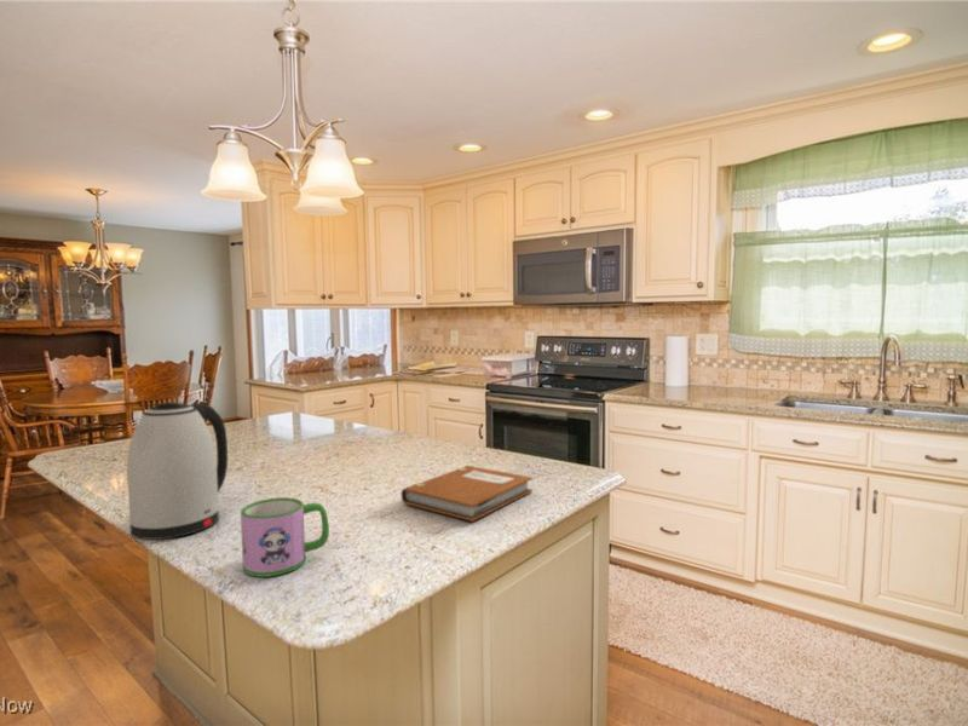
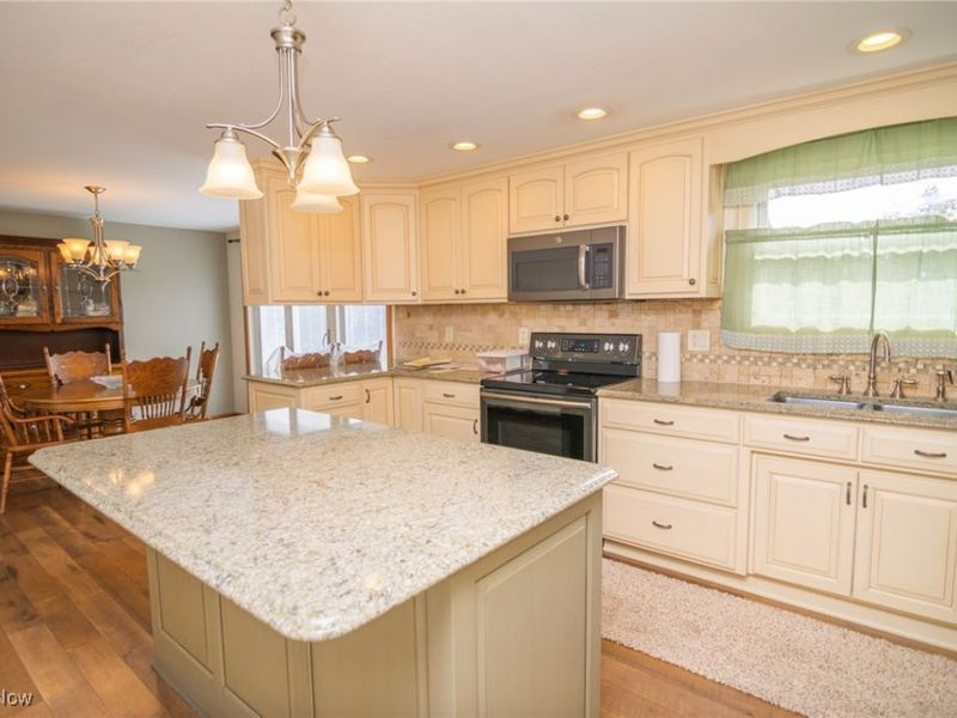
- mug [240,496,330,578]
- kettle [126,402,229,541]
- notebook [401,465,534,523]
